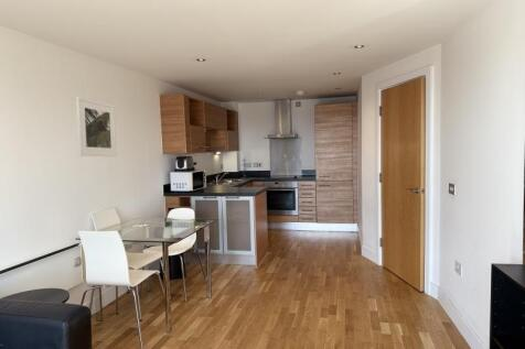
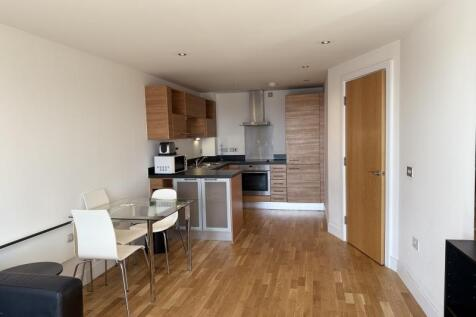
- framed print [75,96,118,157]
